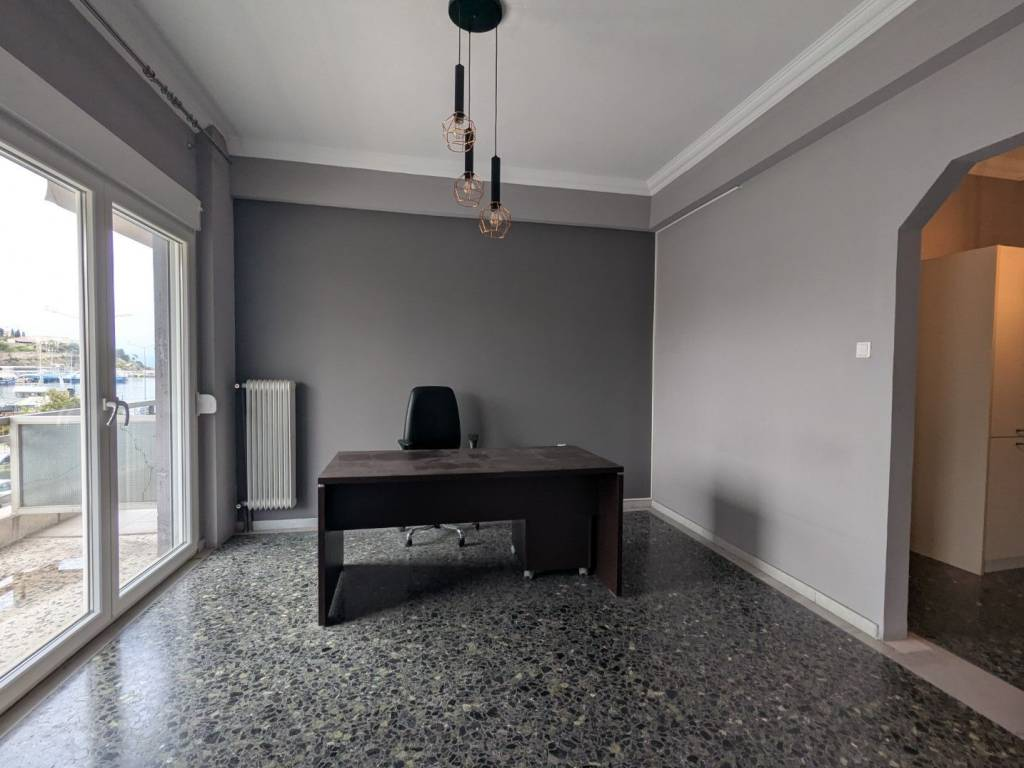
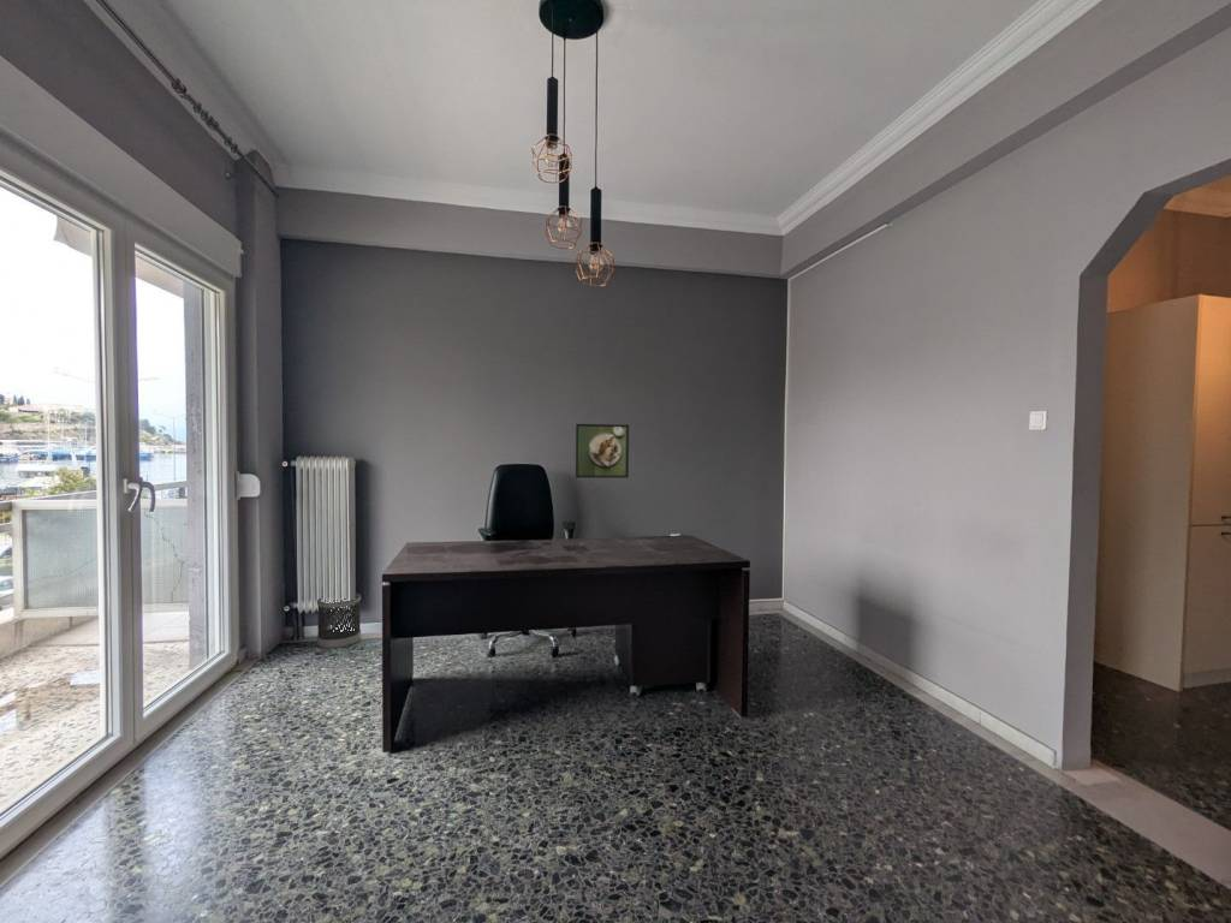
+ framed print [575,423,630,478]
+ wastebasket [316,592,362,650]
